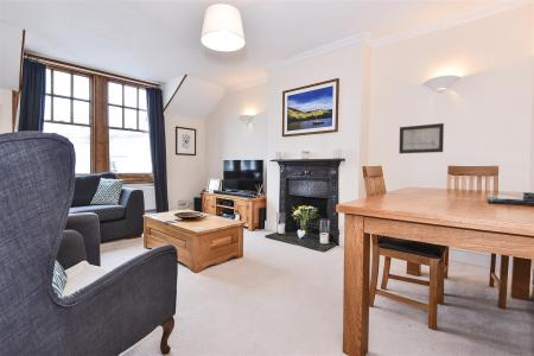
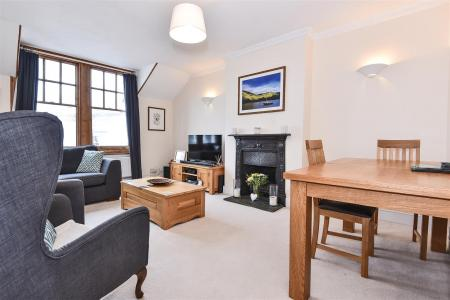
- wall art [398,122,445,154]
